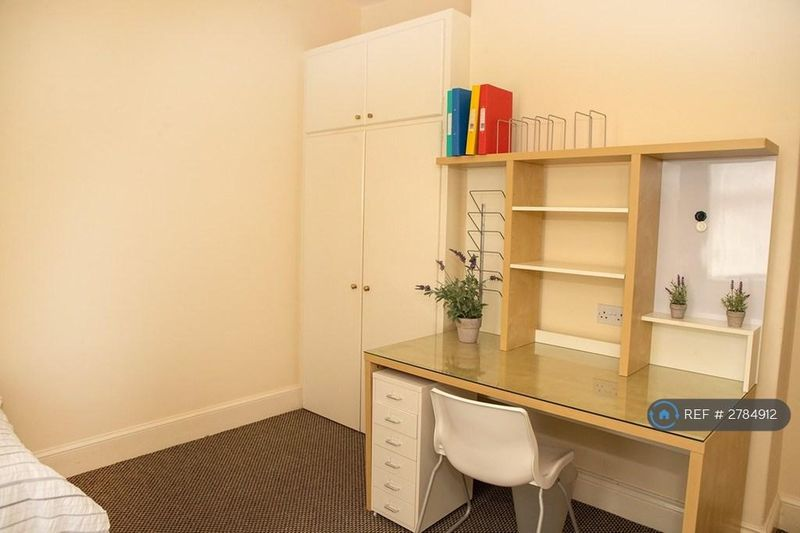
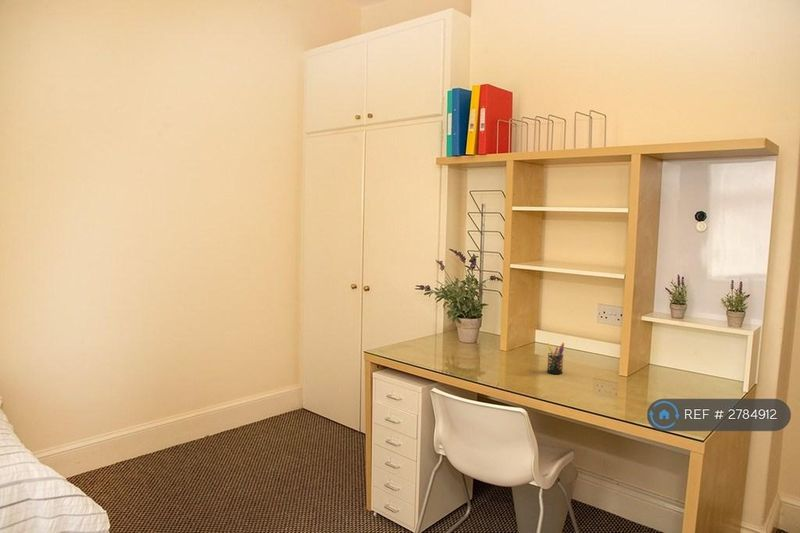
+ pen holder [546,342,565,375]
